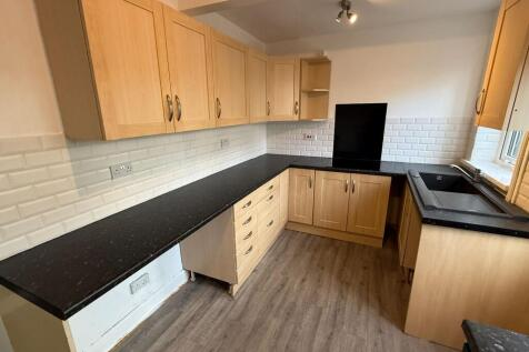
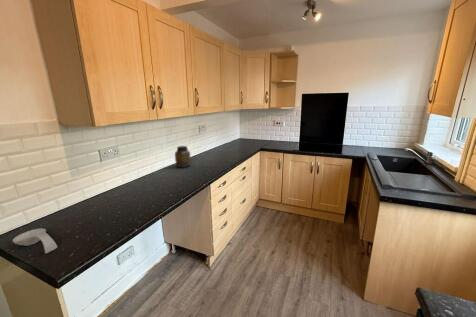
+ spoon rest [12,227,58,254]
+ jar [174,145,192,169]
